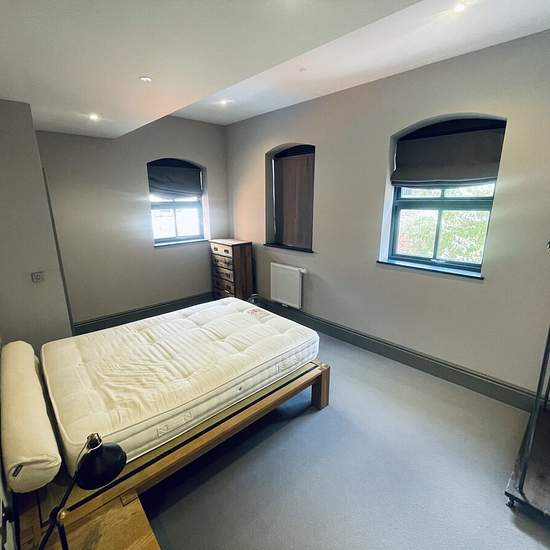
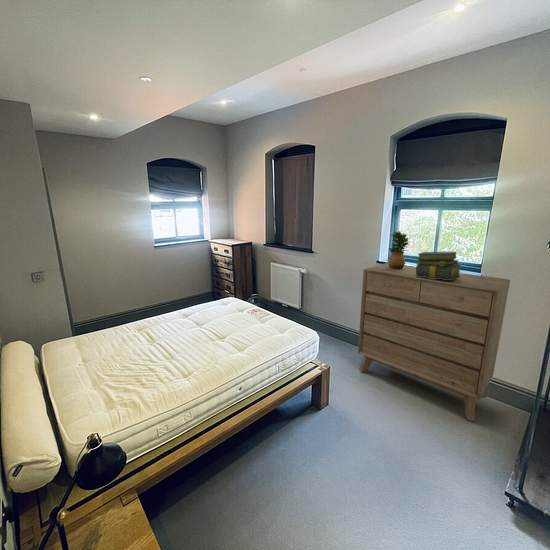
+ potted plant [387,230,410,270]
+ stack of books [415,250,463,280]
+ dresser [357,262,511,422]
